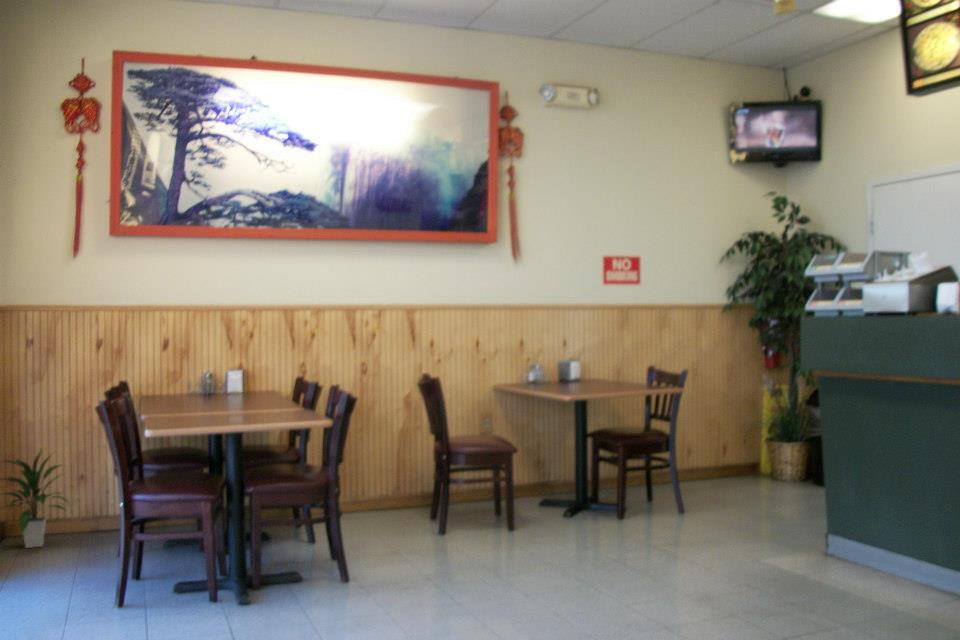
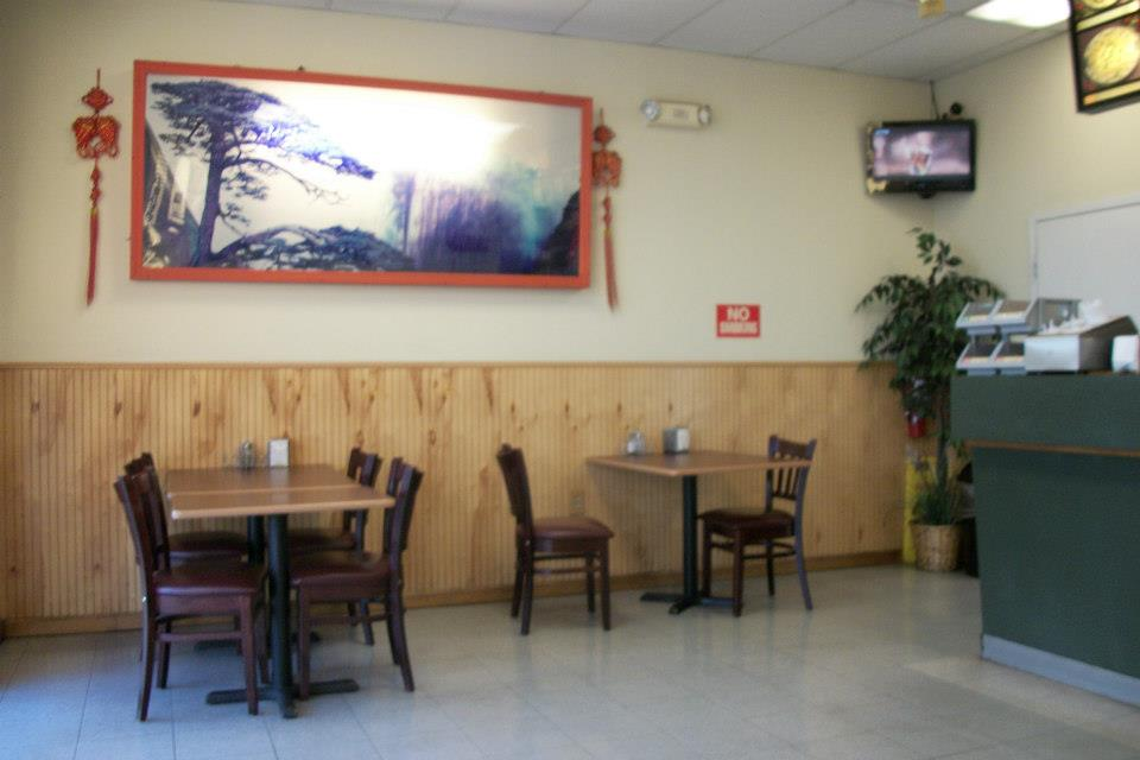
- indoor plant [0,447,72,549]
